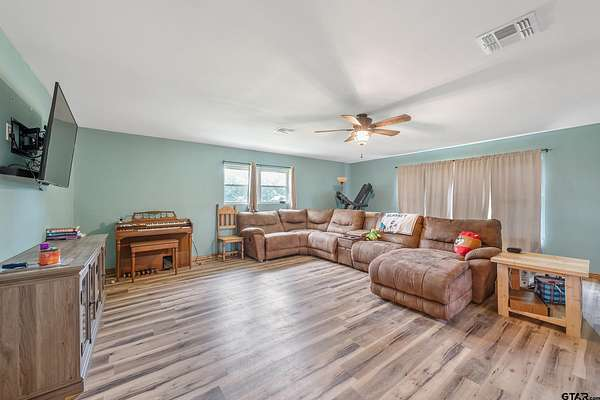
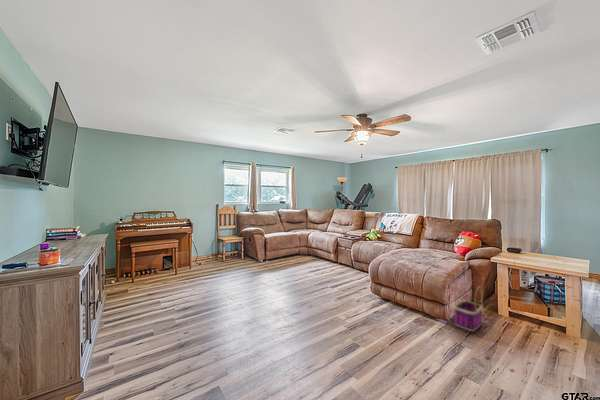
+ basket [453,281,484,332]
